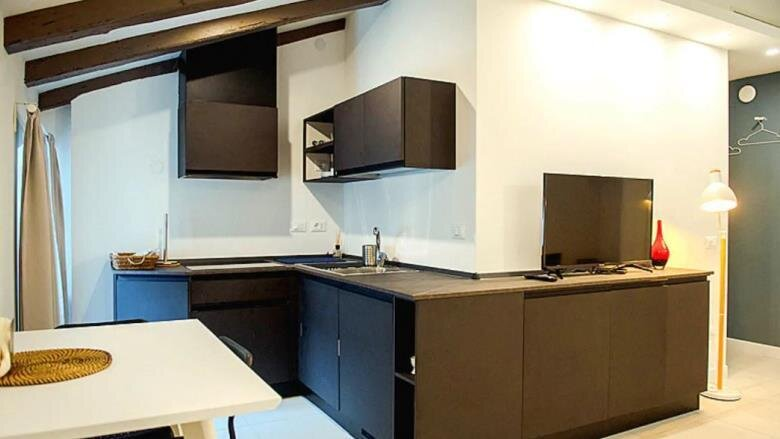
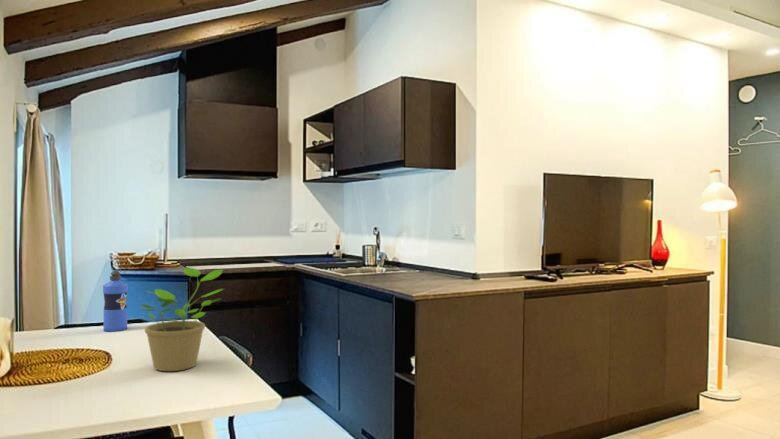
+ water bottle [102,270,129,333]
+ potted plant [139,266,225,372]
